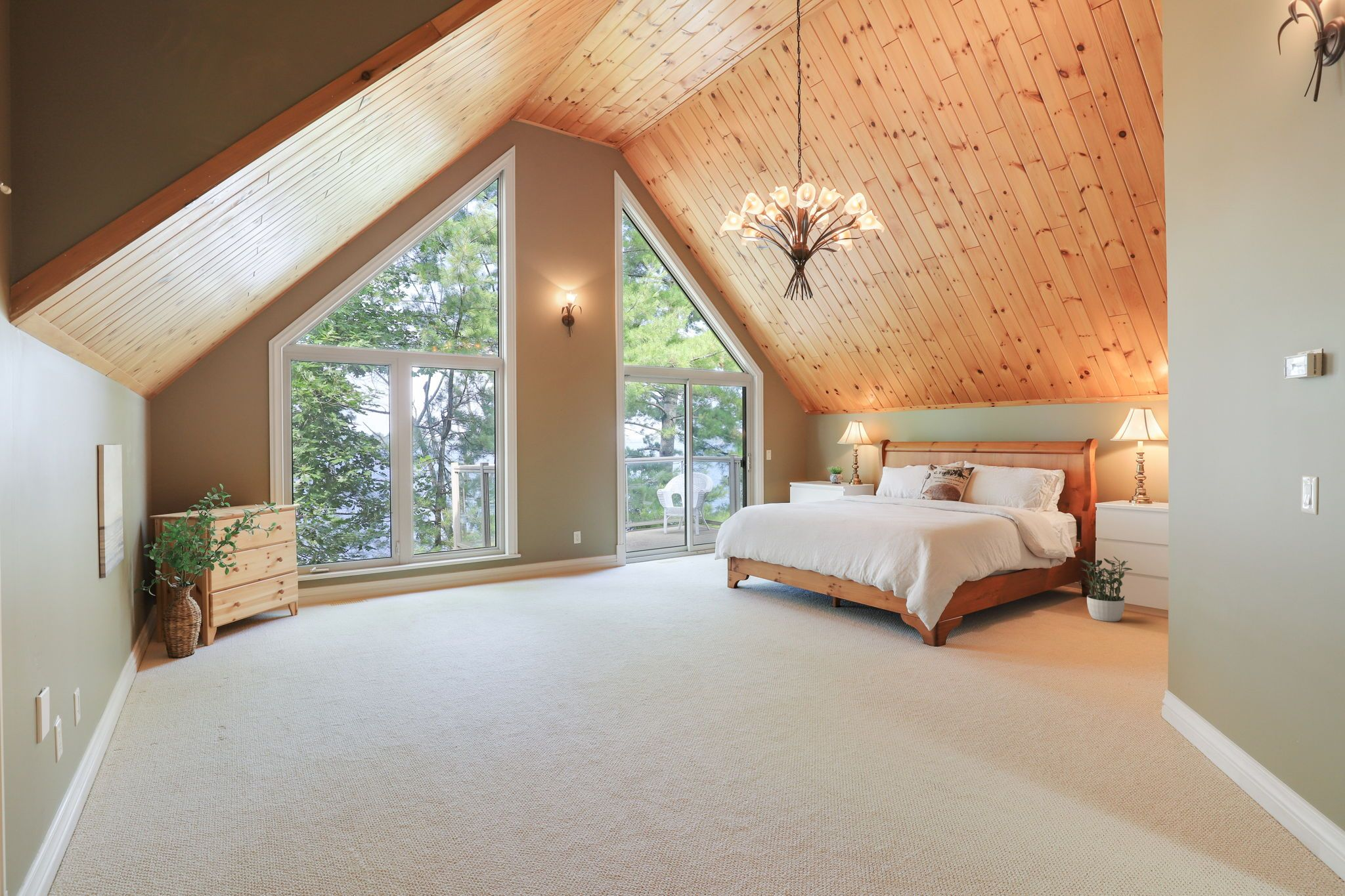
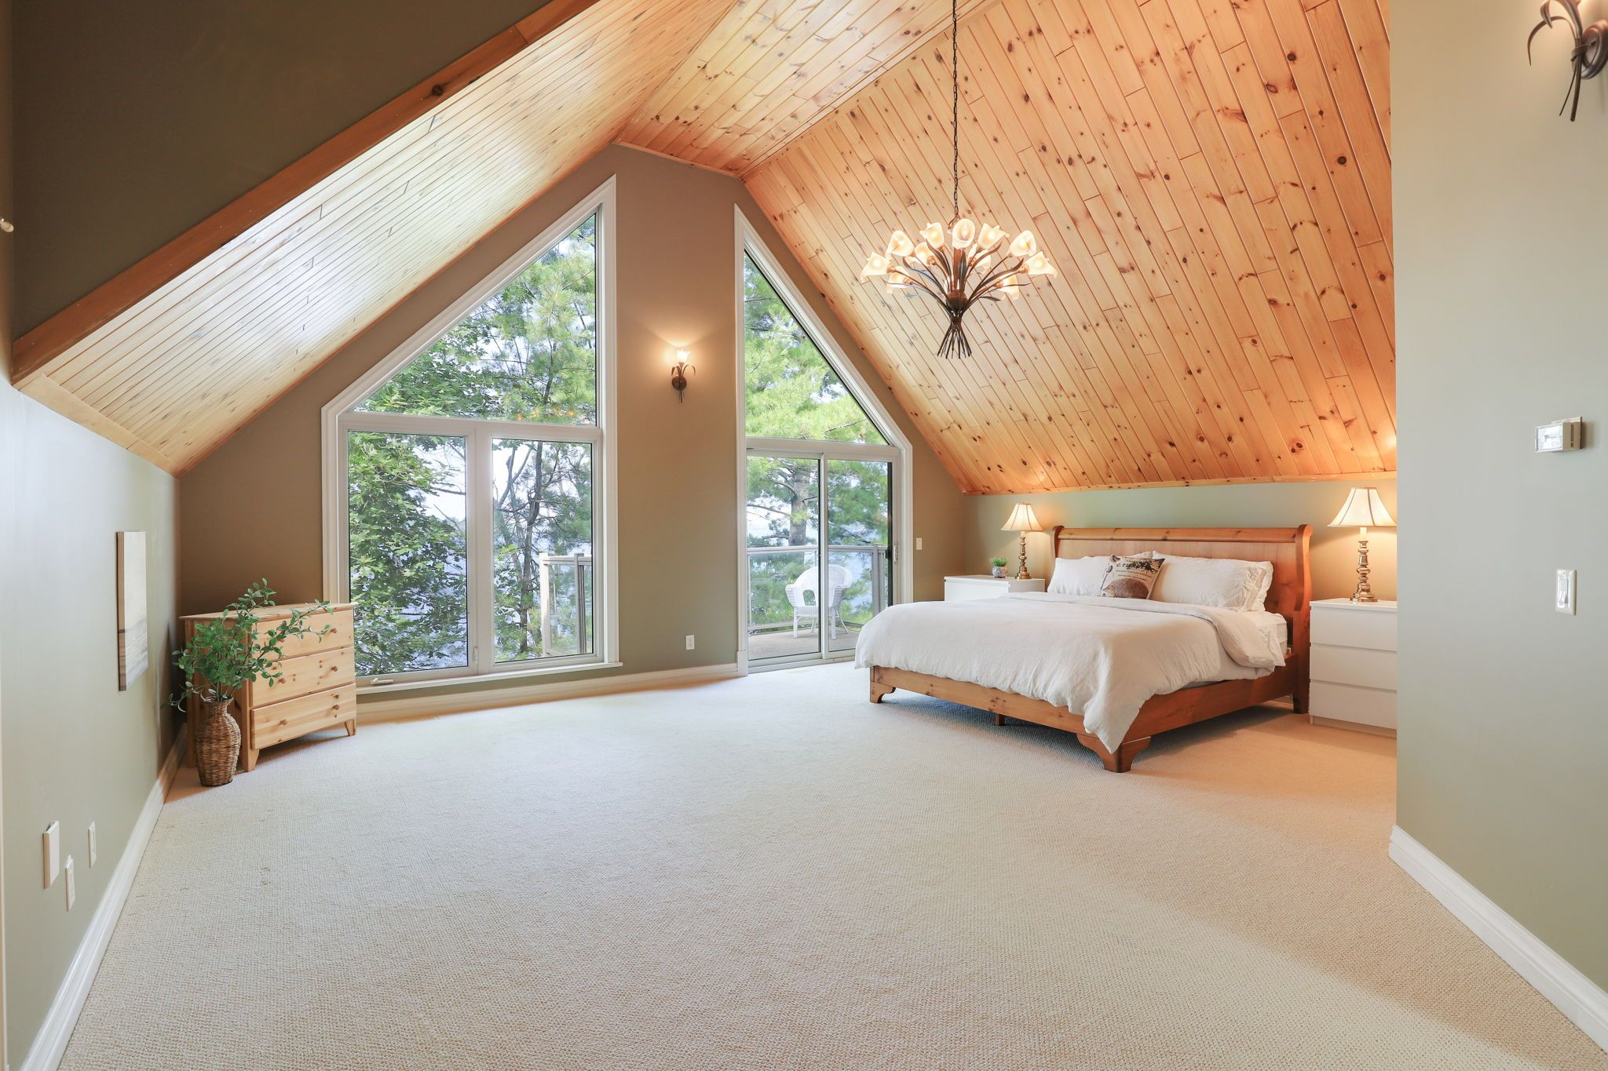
- potted plant [1079,555,1133,622]
